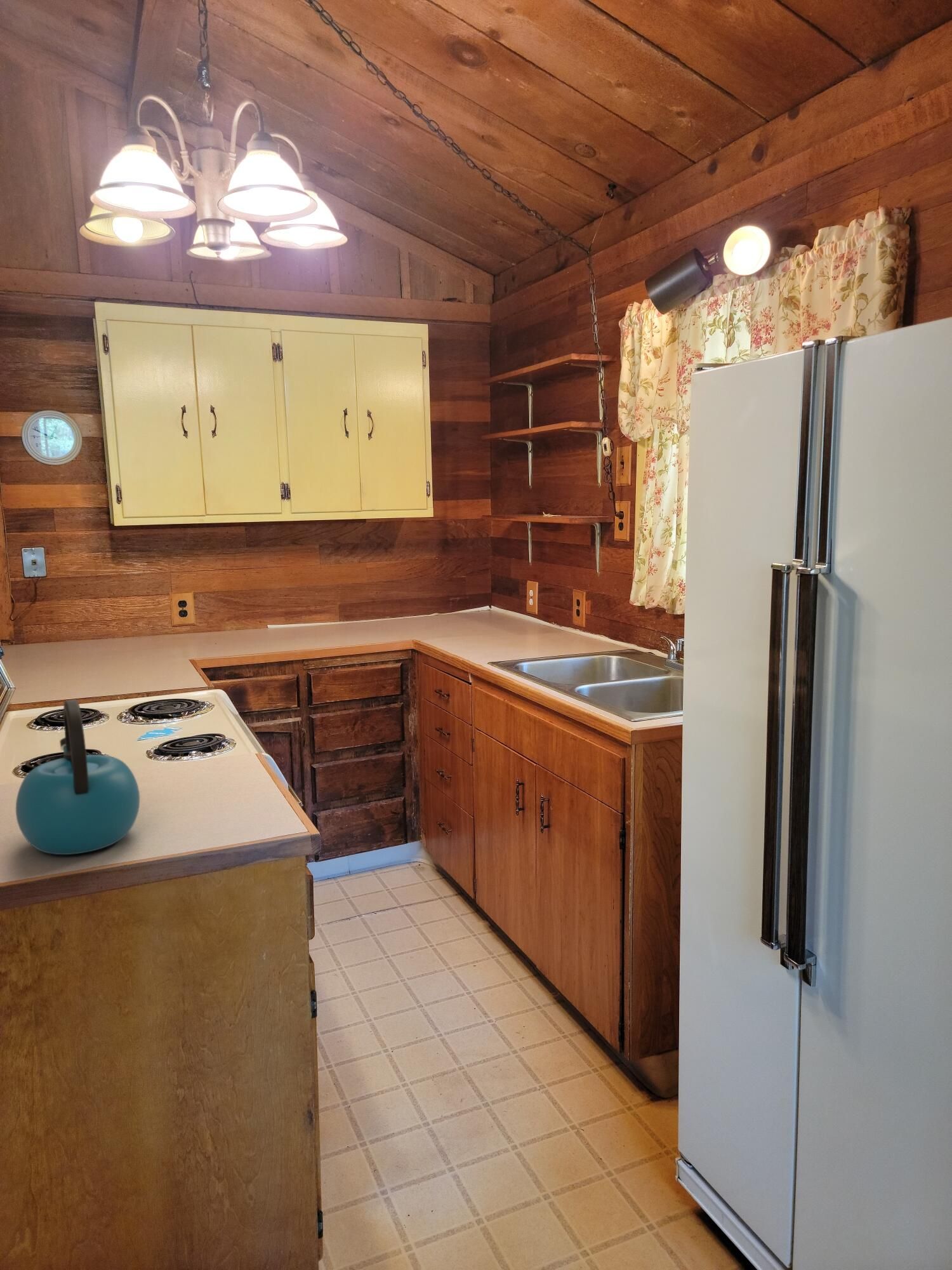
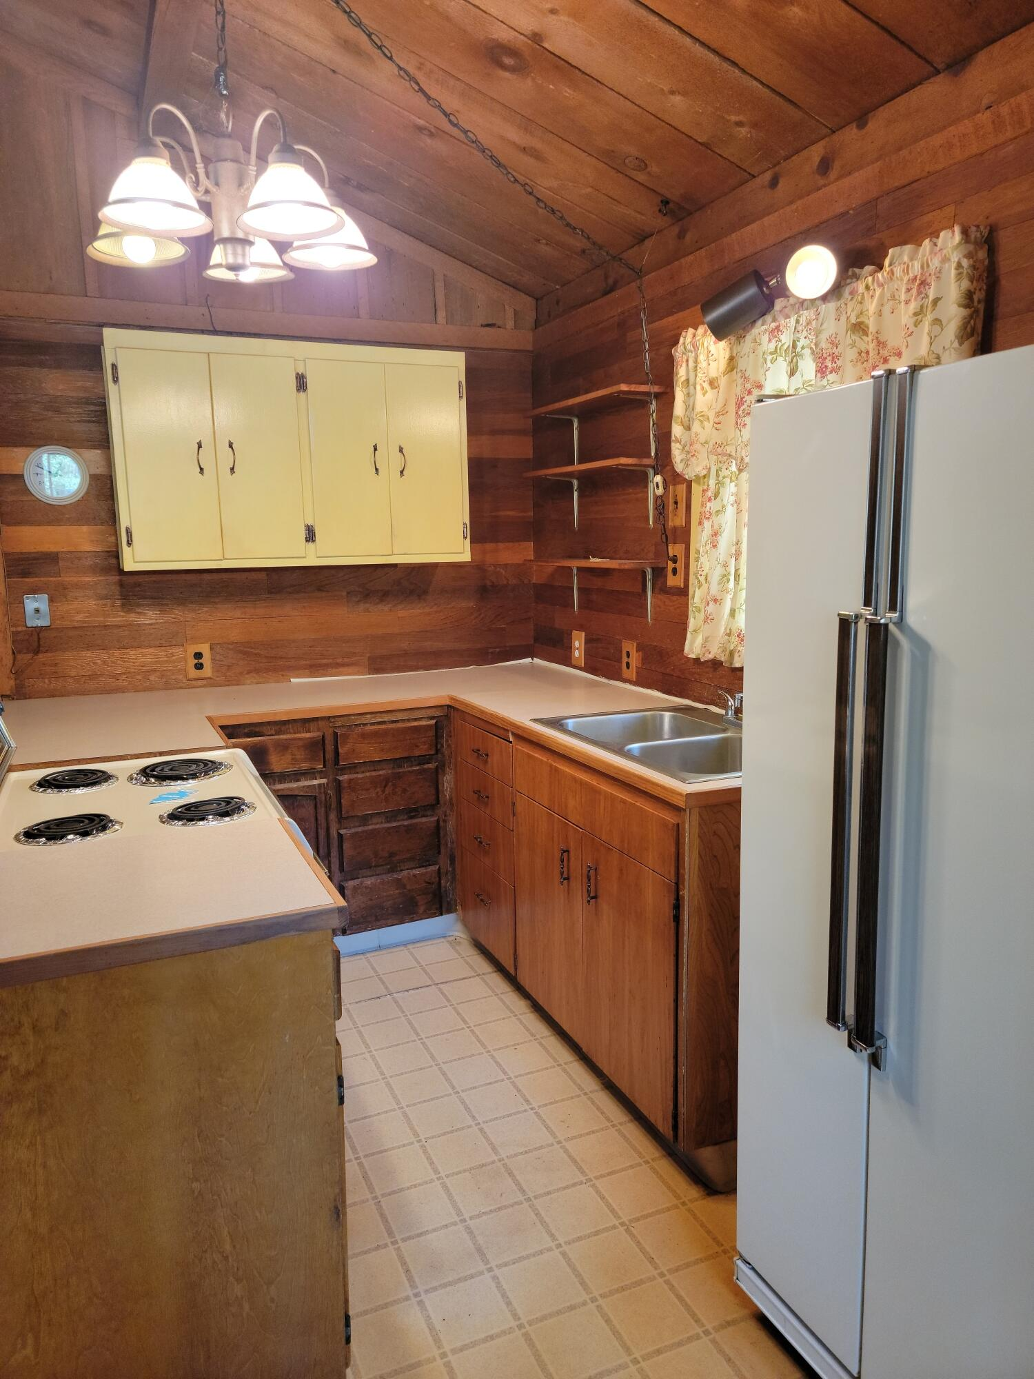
- kettle [15,699,140,855]
